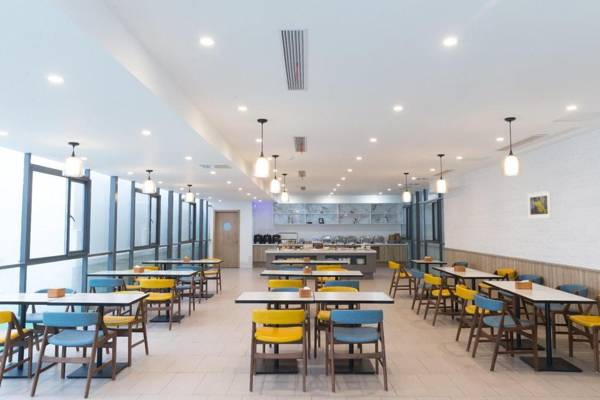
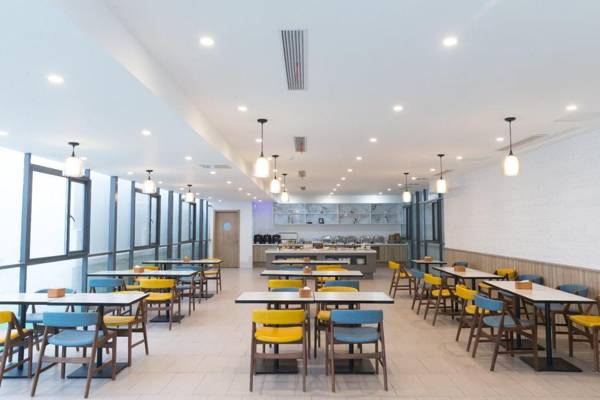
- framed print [526,189,553,220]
